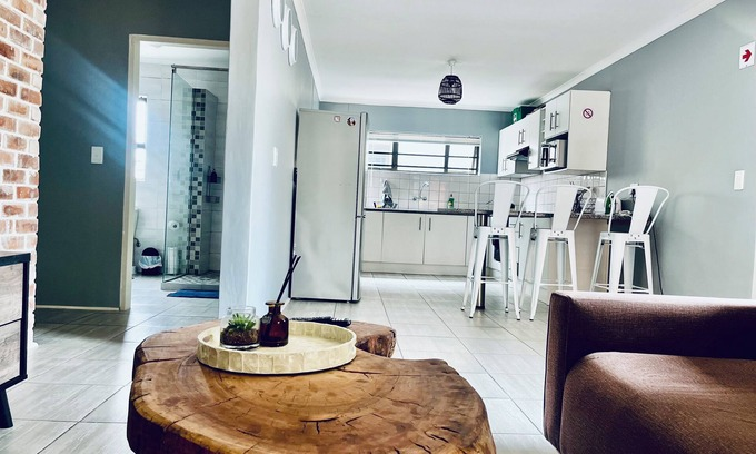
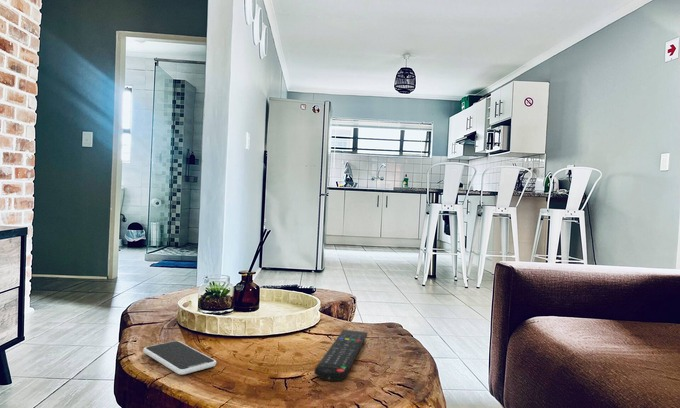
+ remote control [313,329,368,382]
+ smartphone [142,340,217,376]
